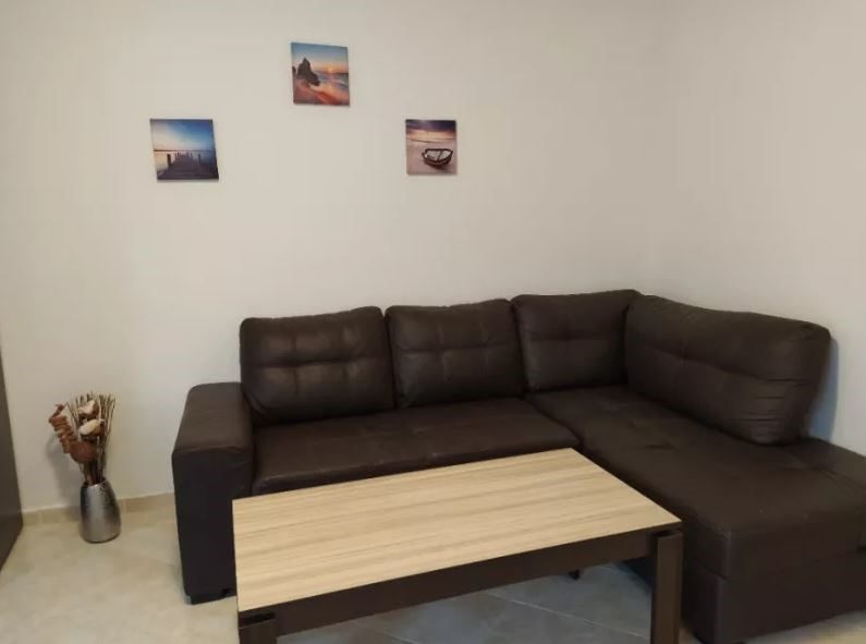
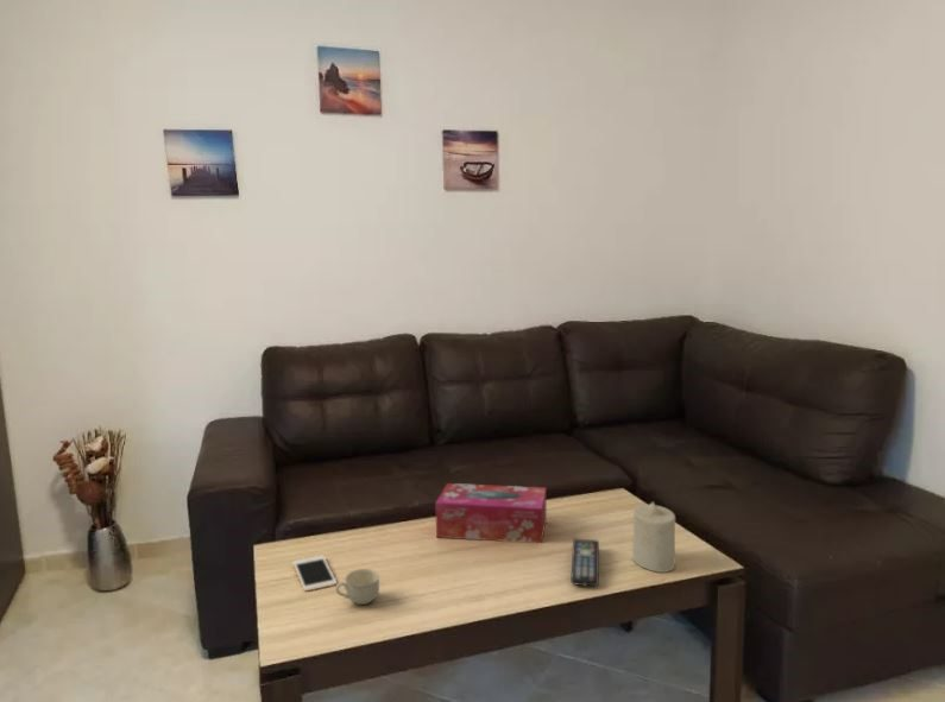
+ remote control [569,538,600,587]
+ candle [631,501,676,574]
+ cell phone [292,555,338,593]
+ cup [334,568,380,606]
+ tissue box [434,482,548,544]
